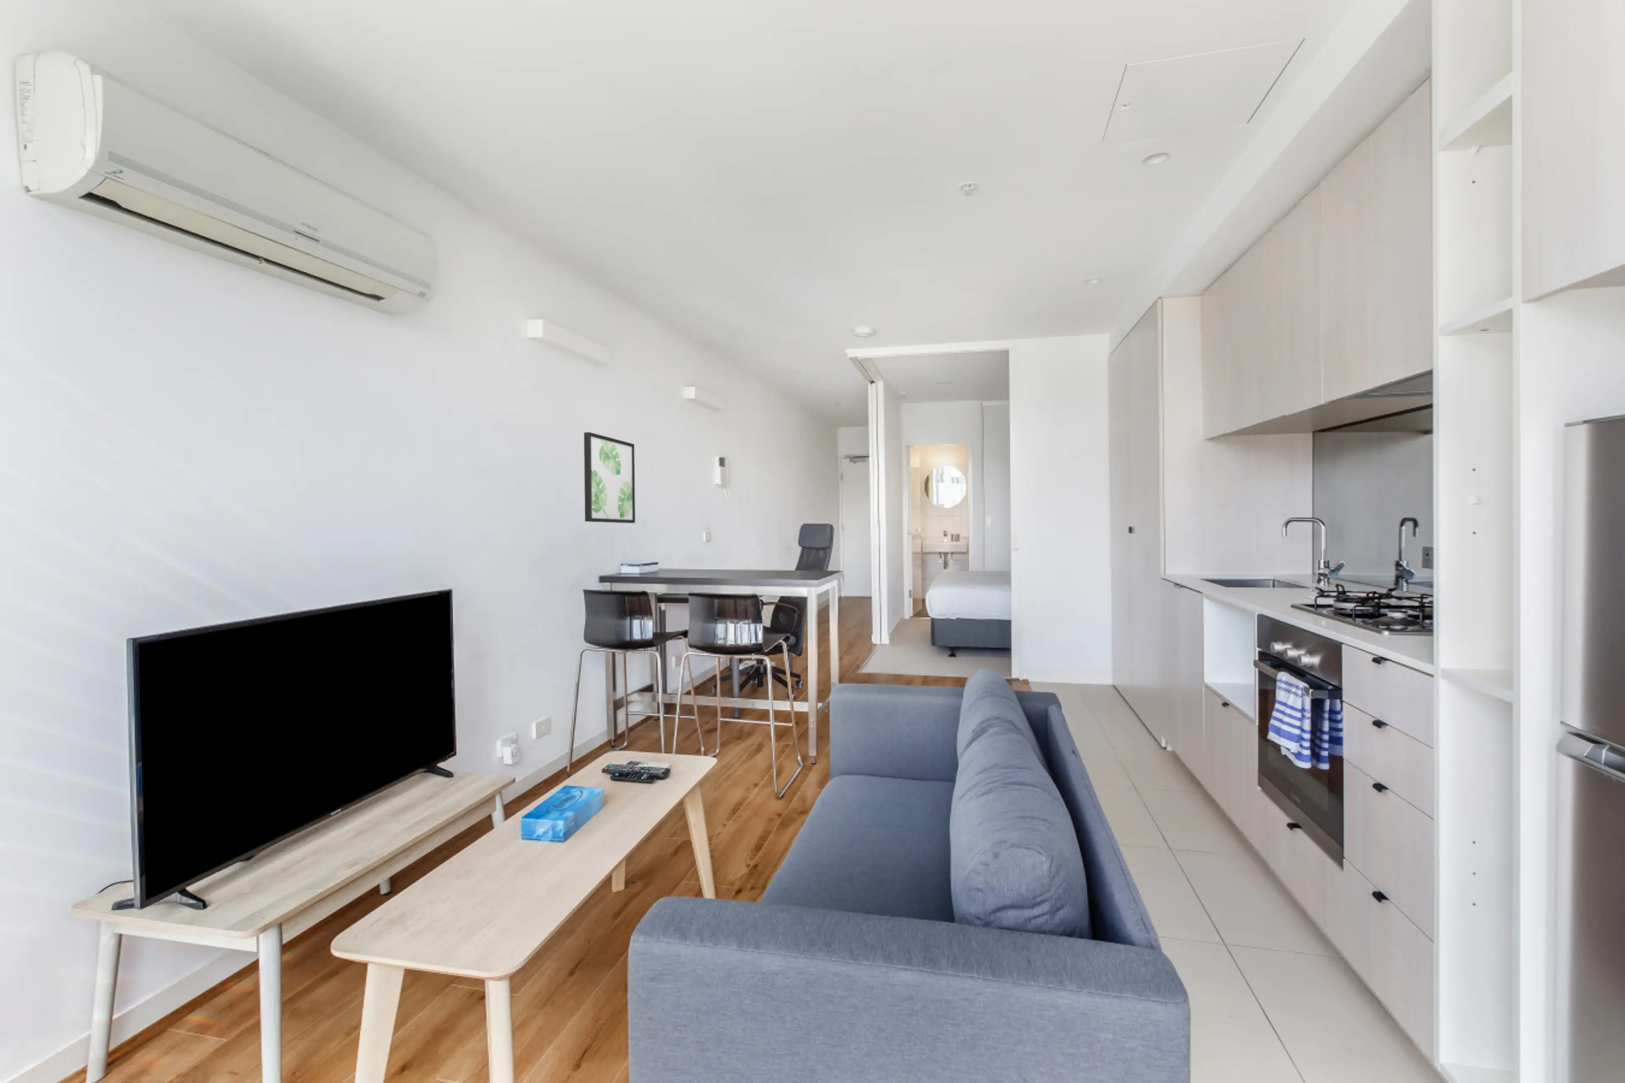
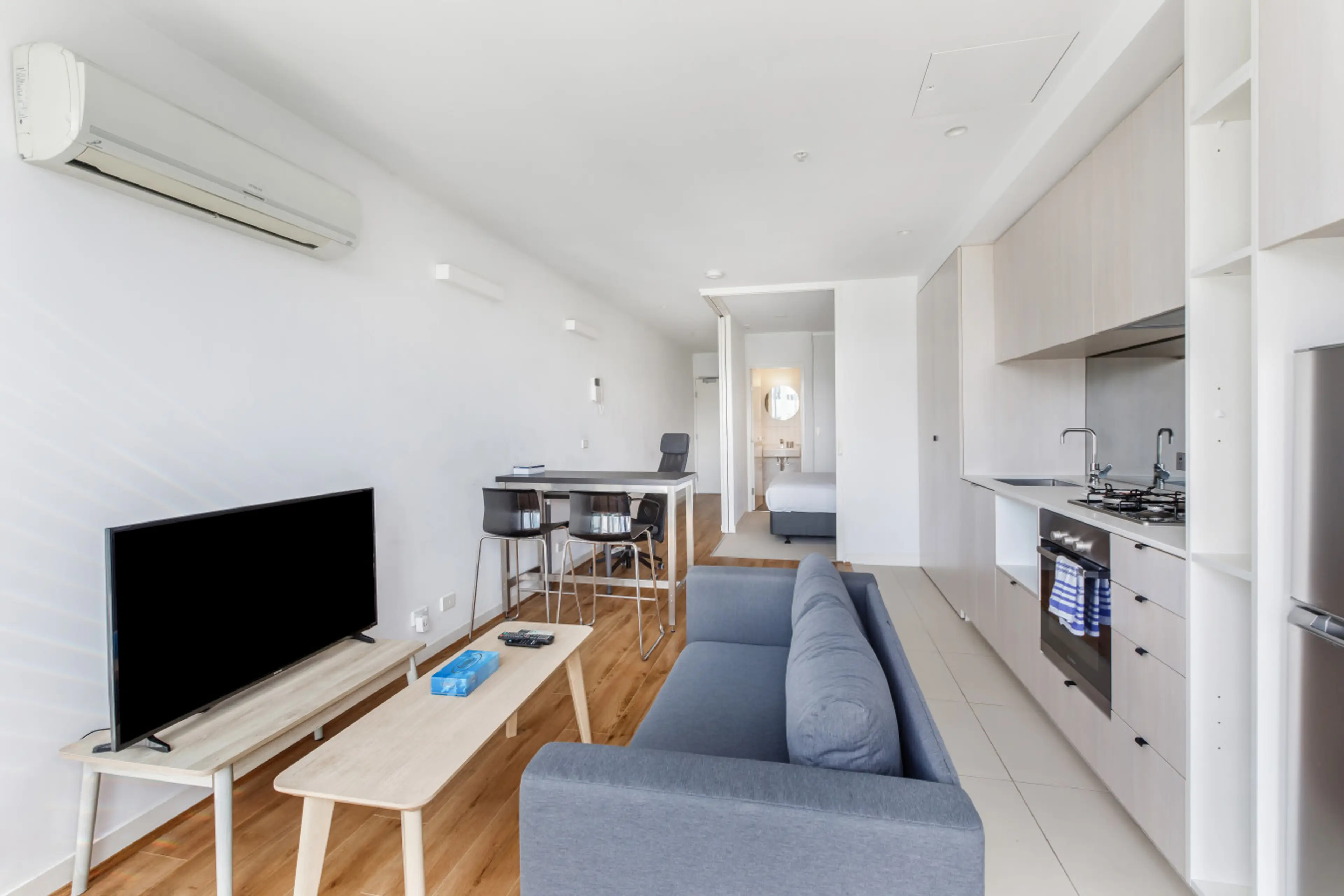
- wall art [584,432,636,523]
